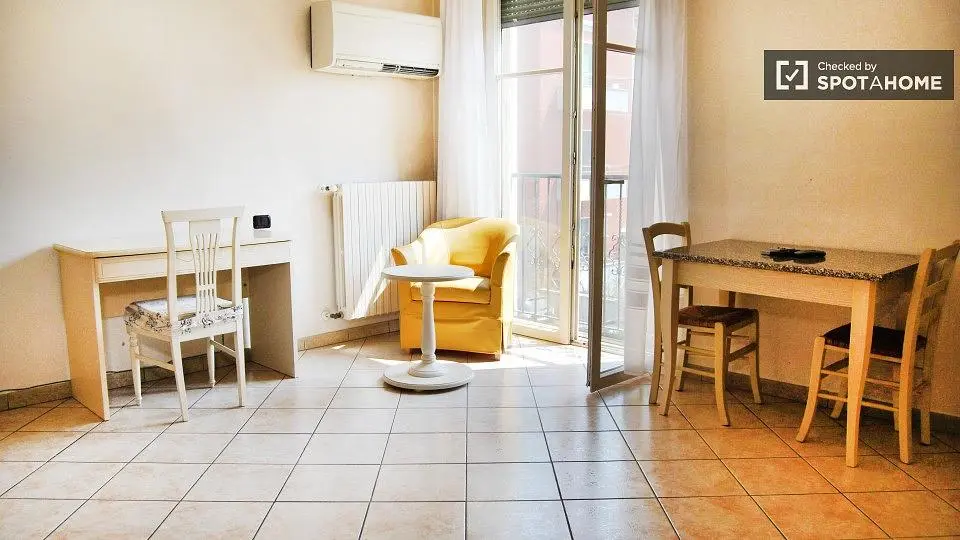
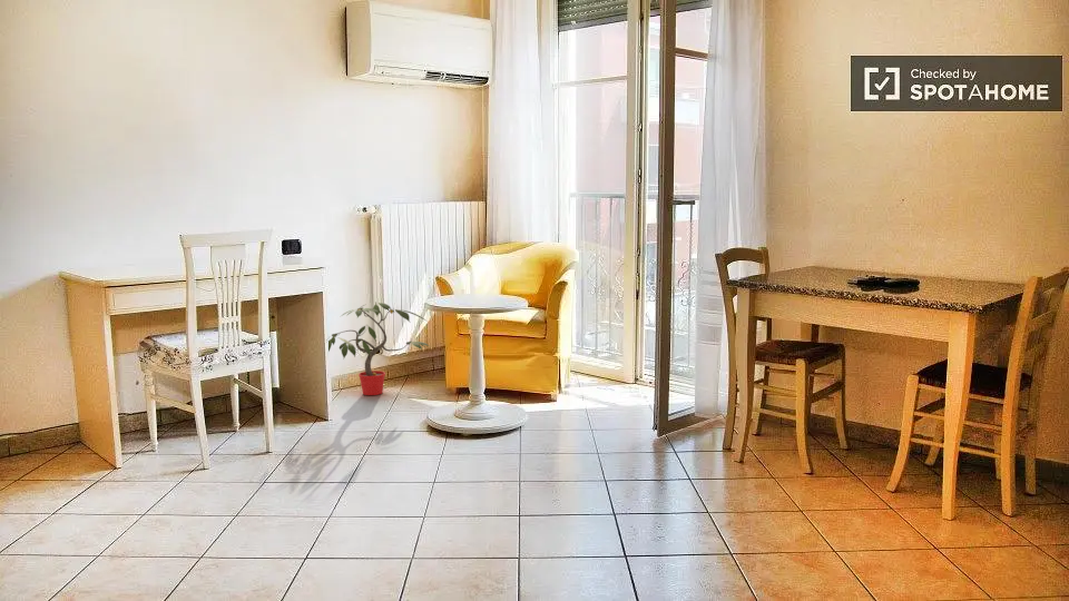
+ potted plant [327,300,430,396]
